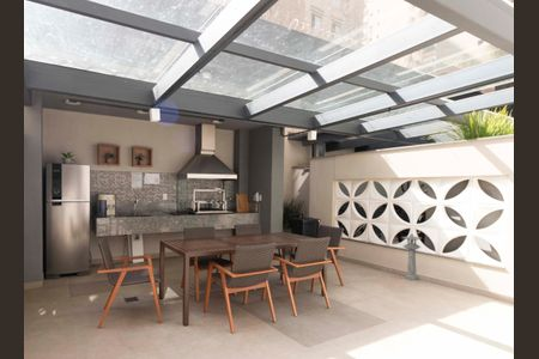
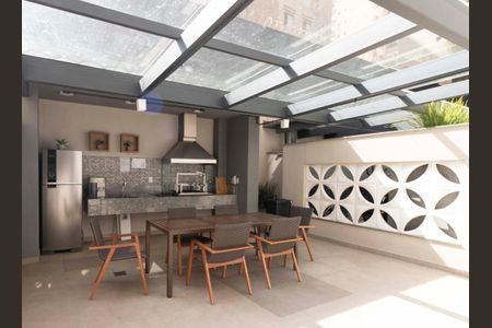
- lantern [401,232,423,282]
